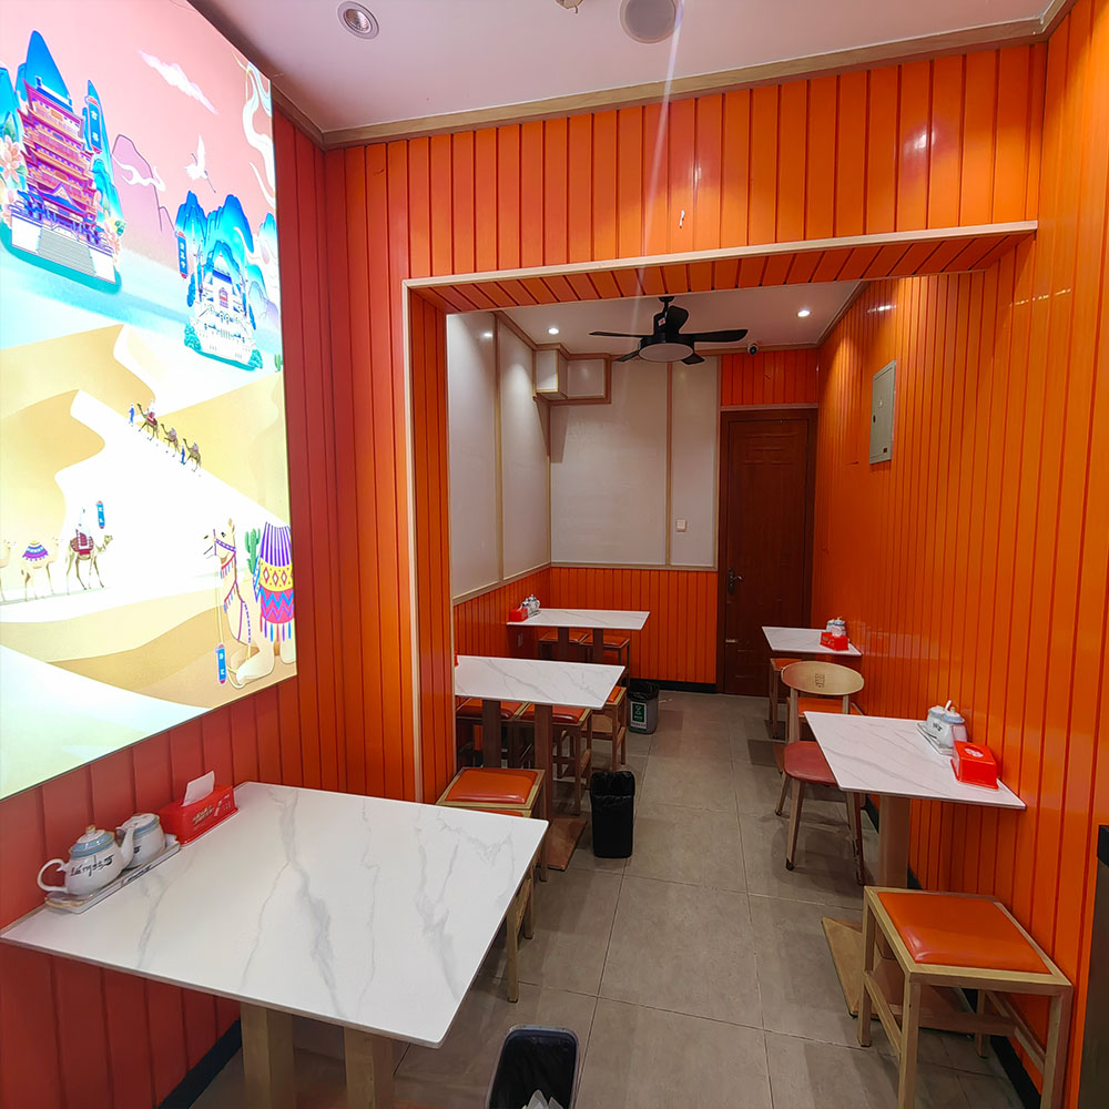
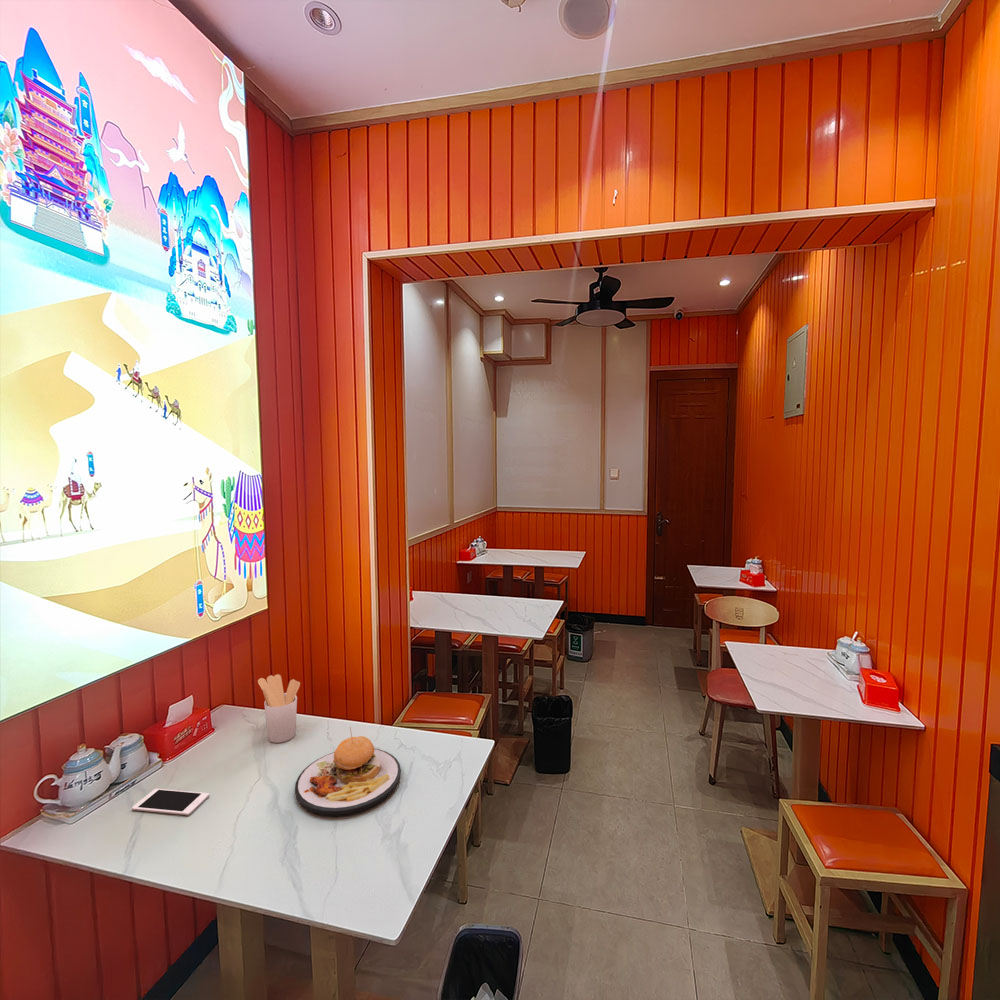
+ utensil holder [257,673,301,744]
+ plate [294,726,402,818]
+ cell phone [131,788,210,816]
